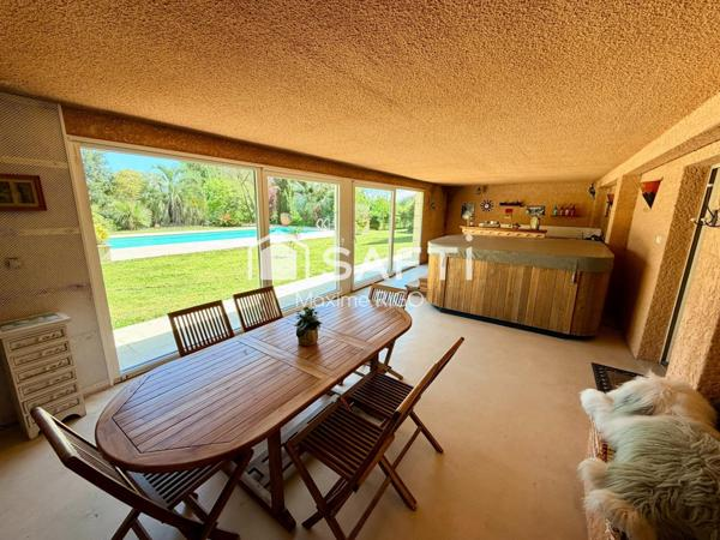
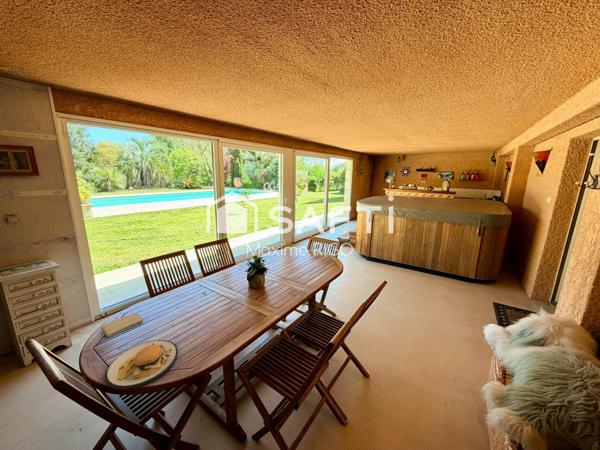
+ washcloth [99,312,144,338]
+ plate [104,339,179,391]
